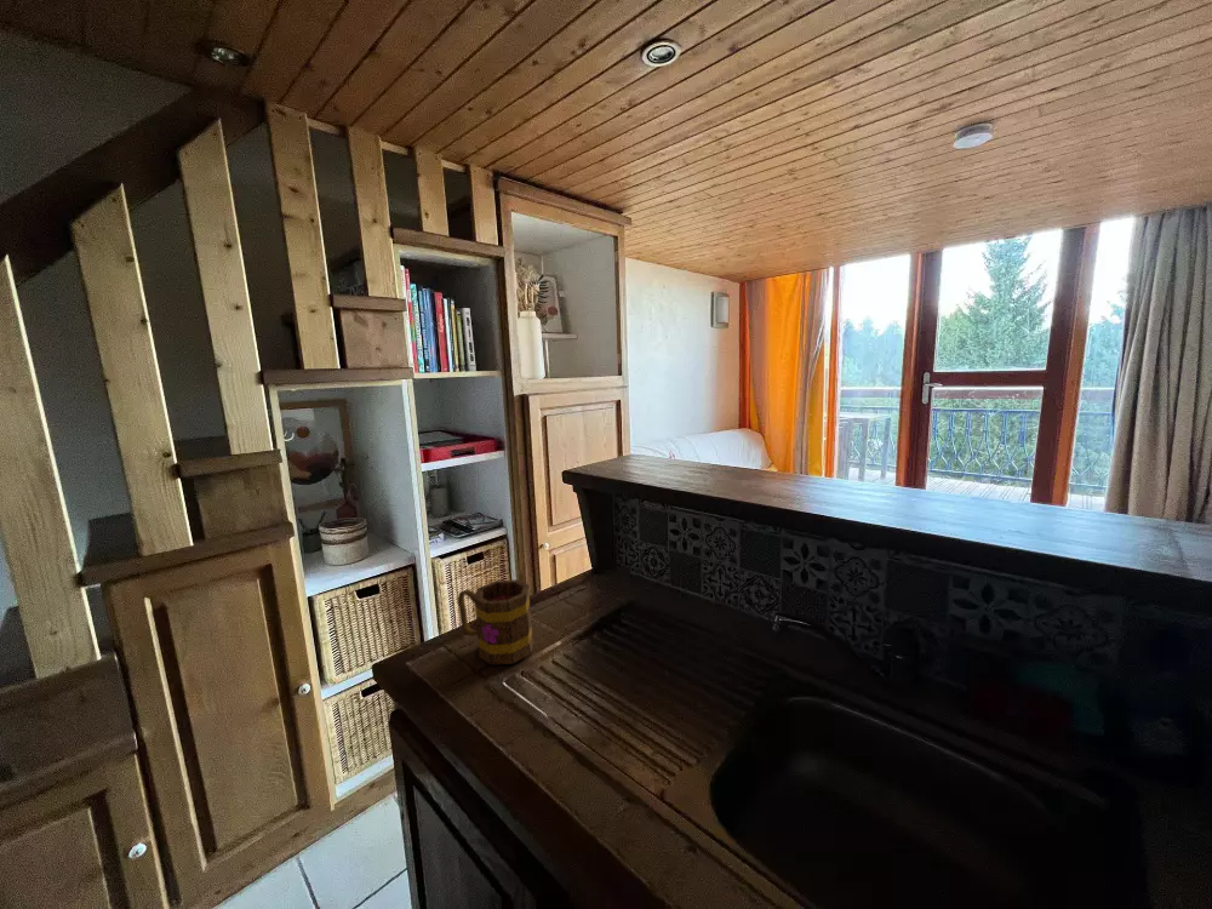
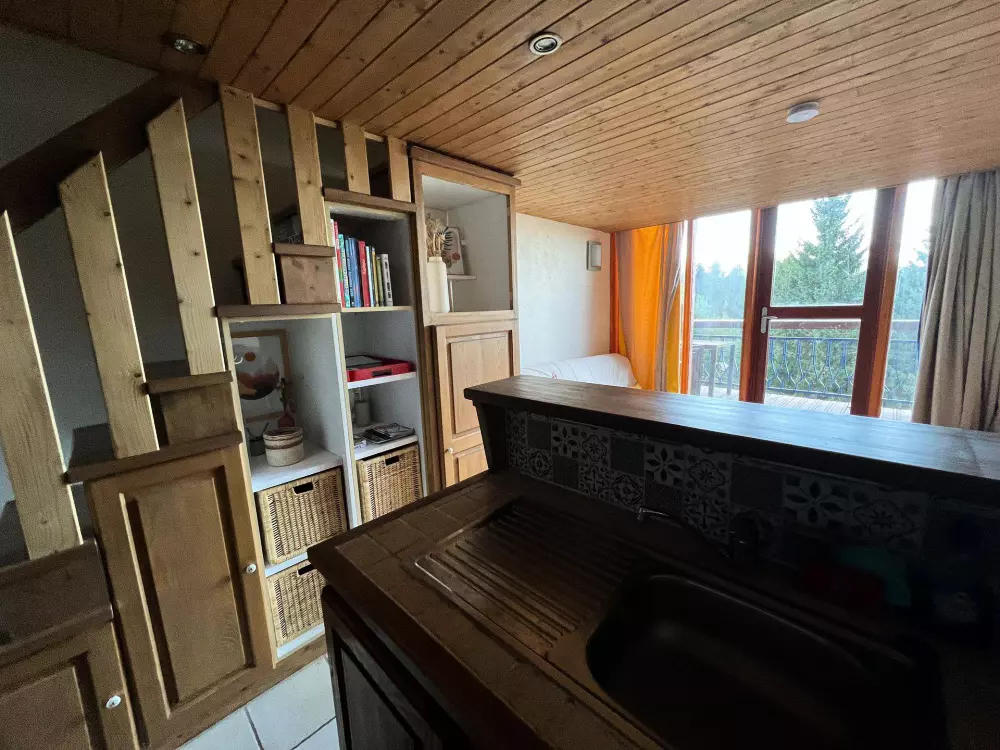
- mug [457,578,534,665]
